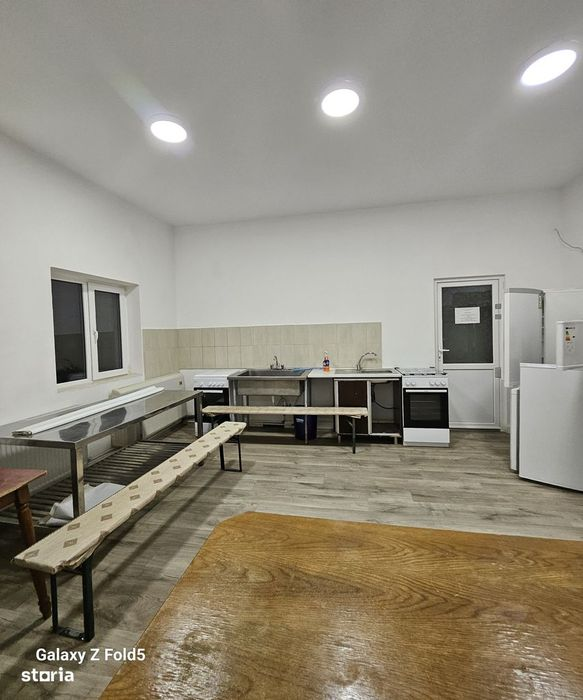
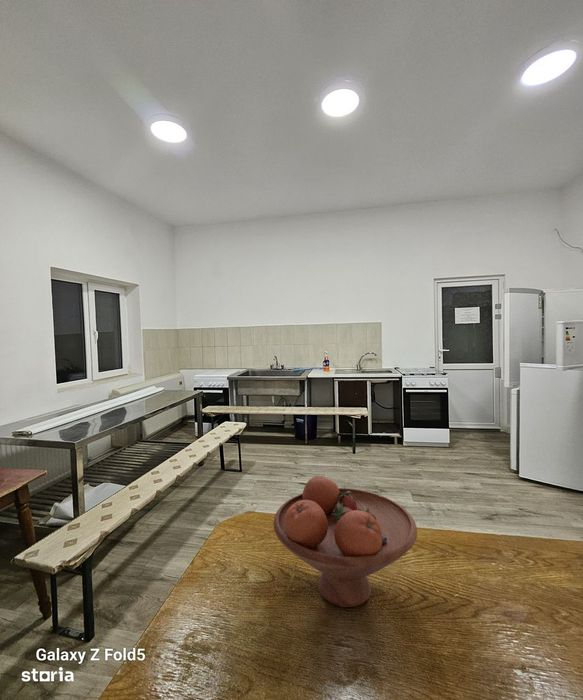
+ fruit bowl [272,475,418,608]
